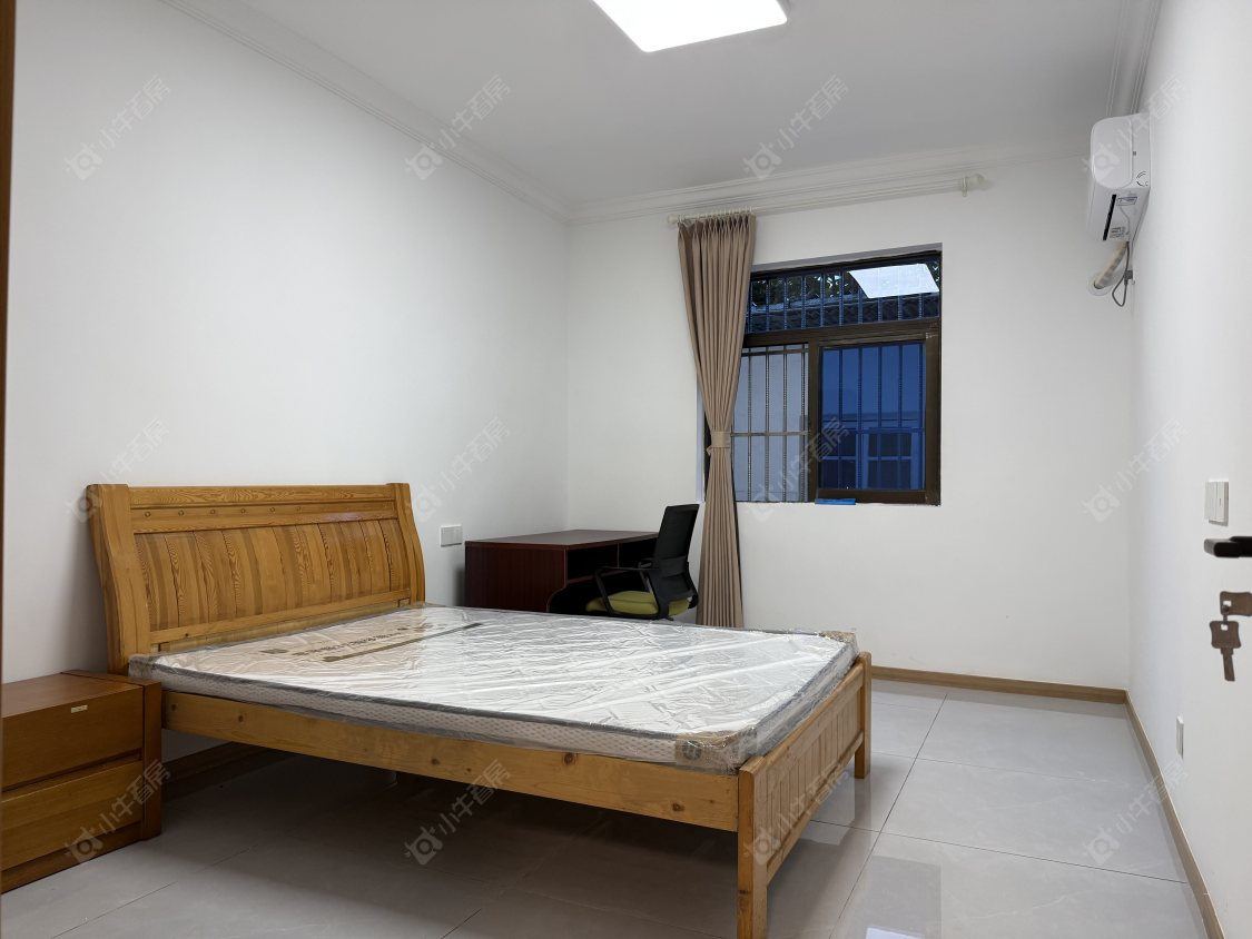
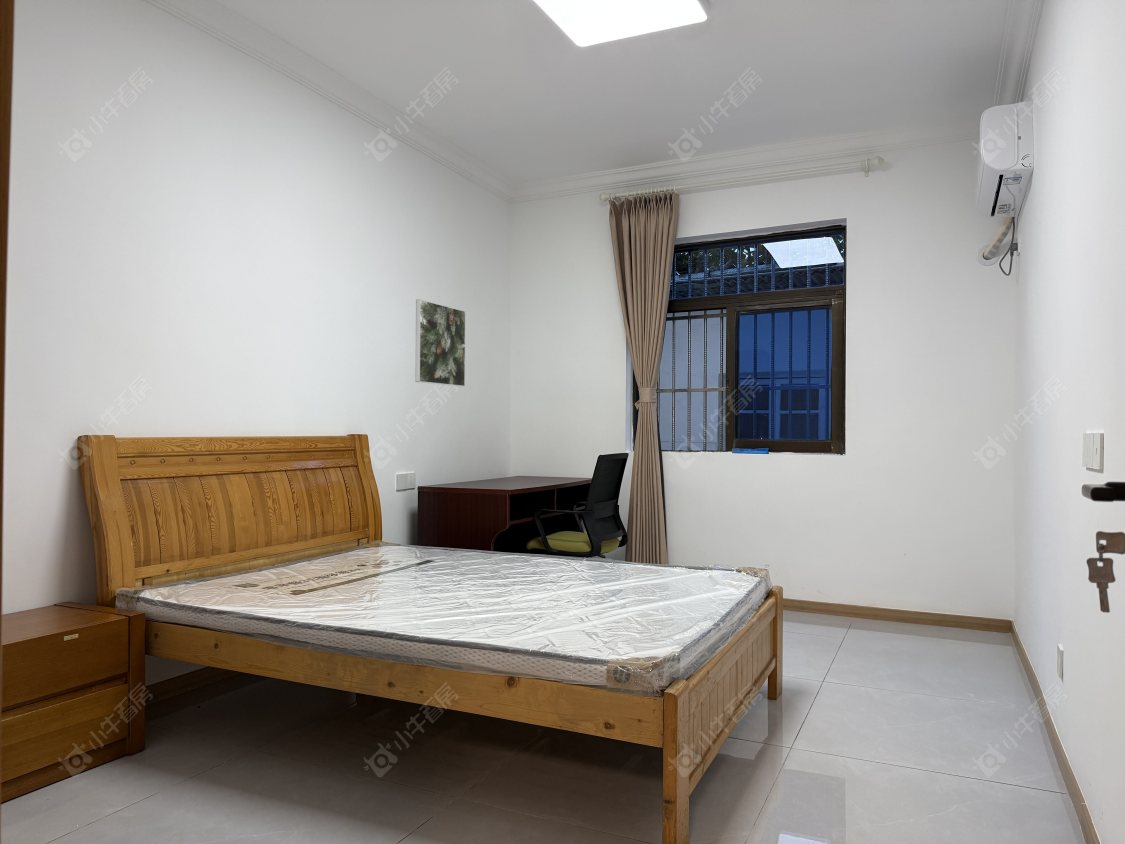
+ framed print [414,298,467,388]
